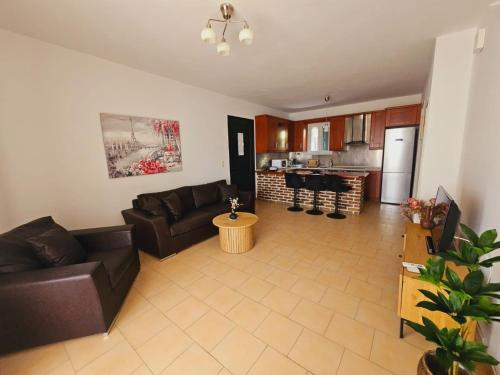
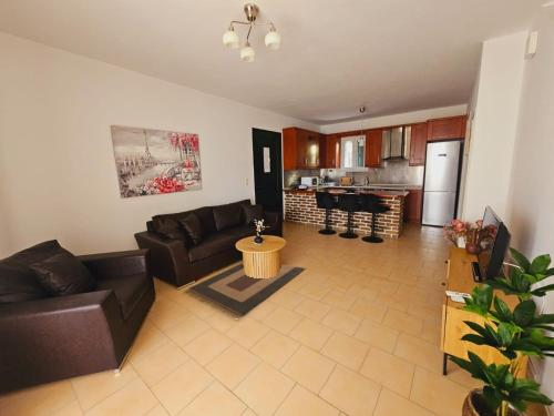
+ rug [183,262,307,317]
